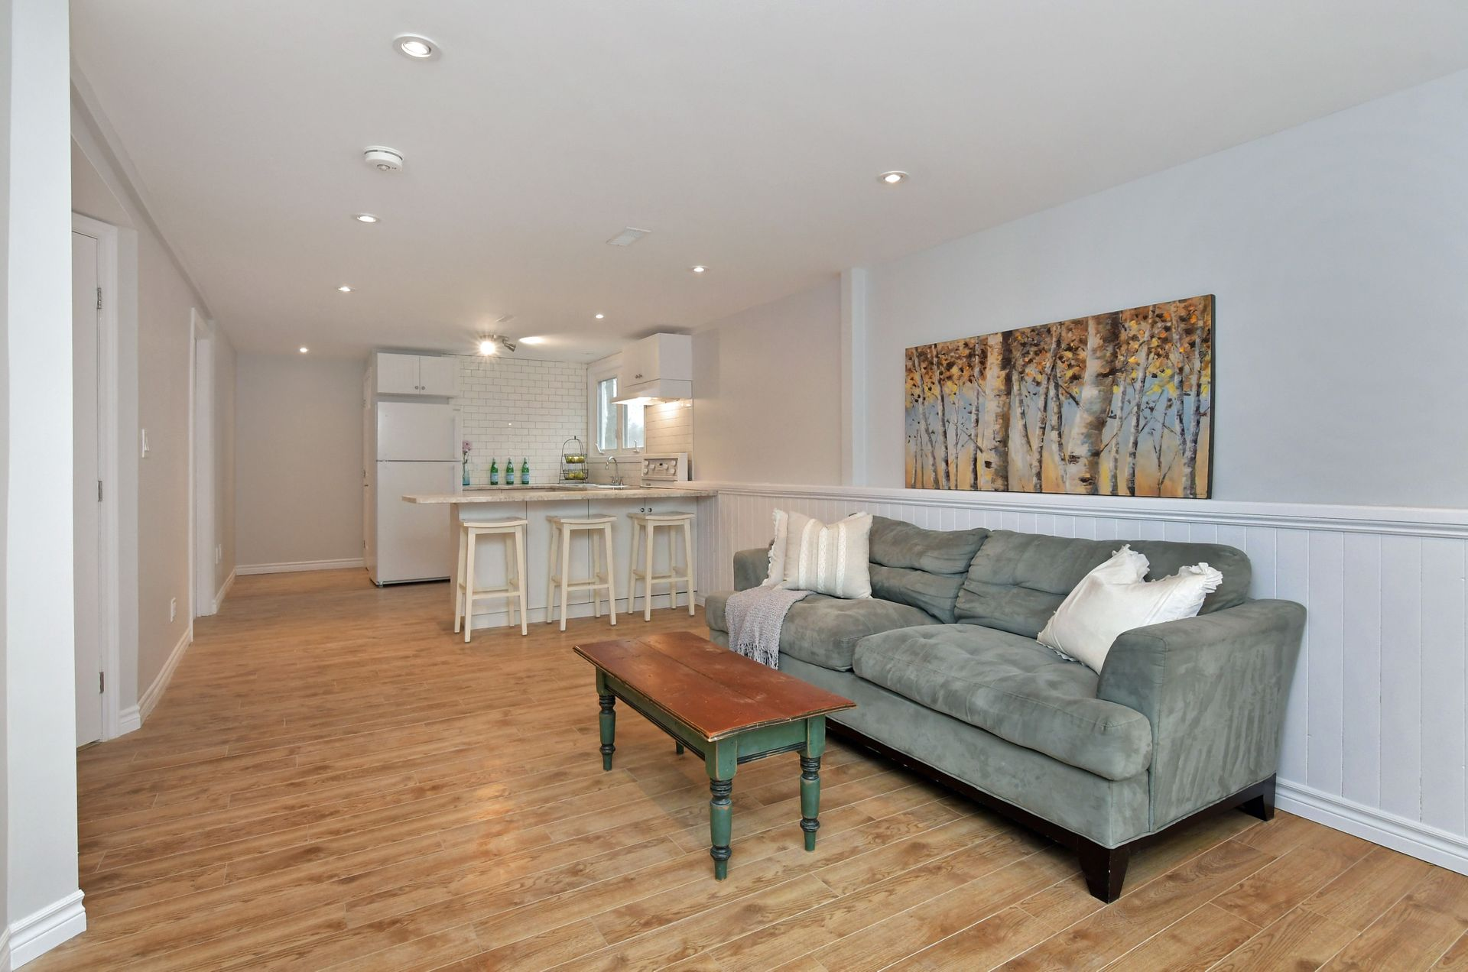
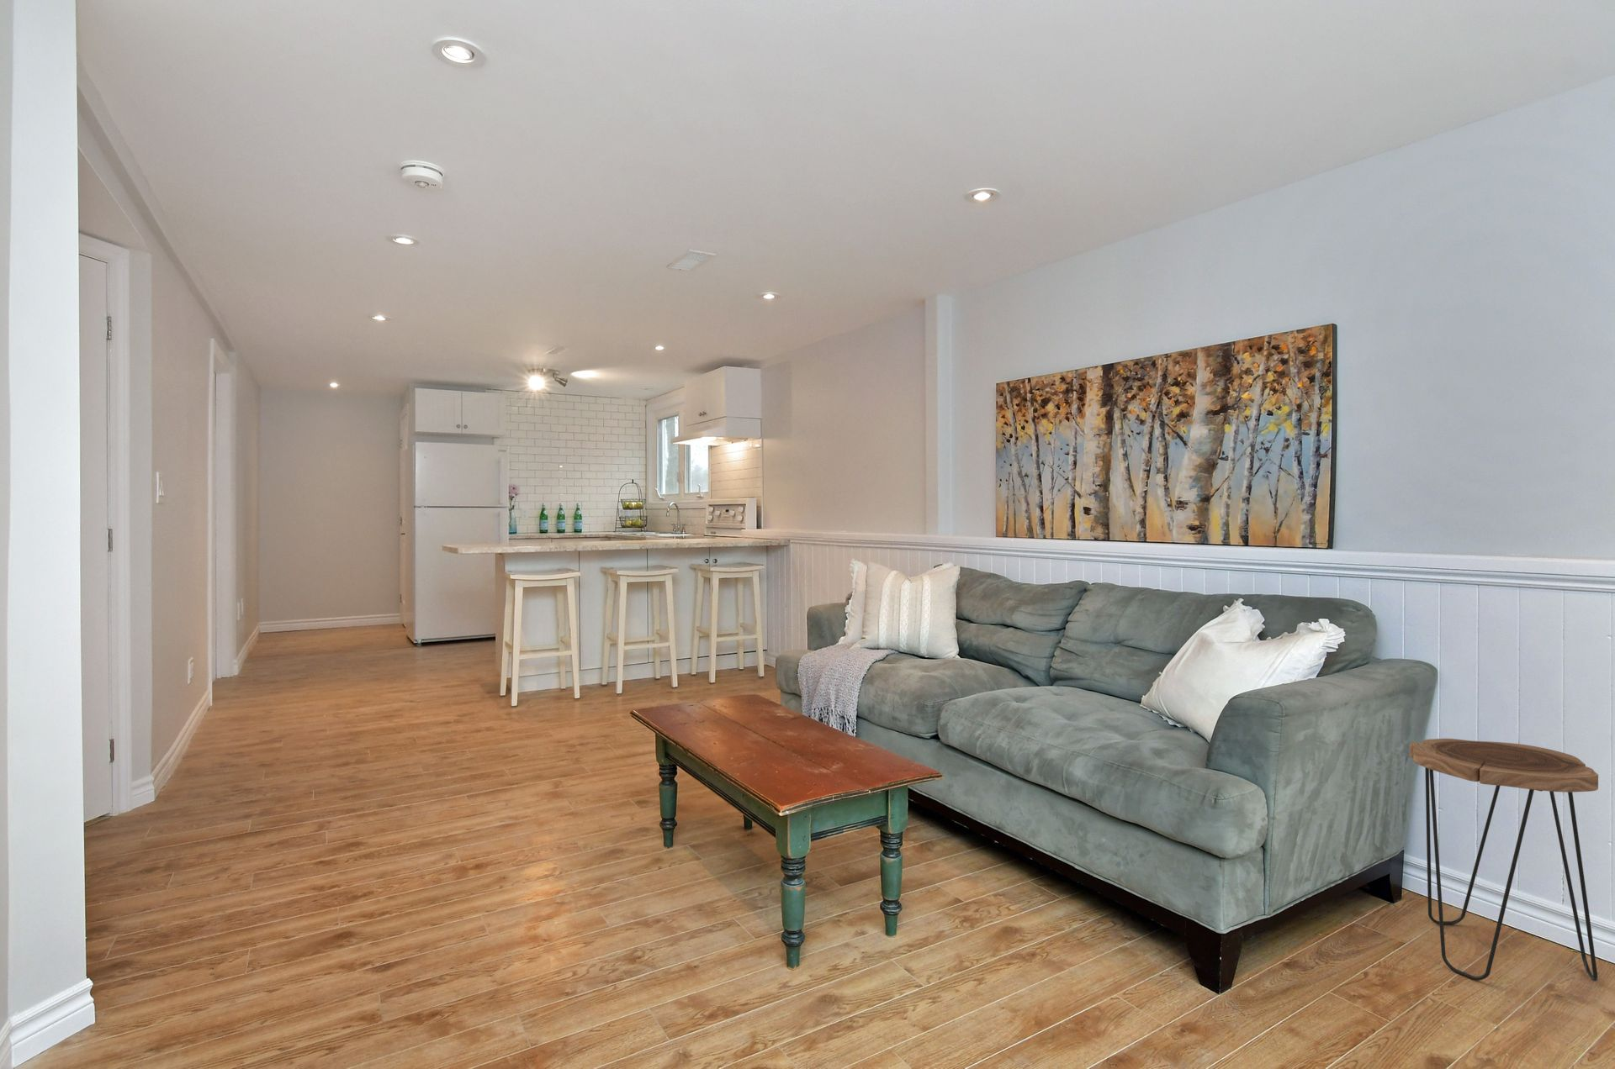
+ side table [1408,737,1599,982]
